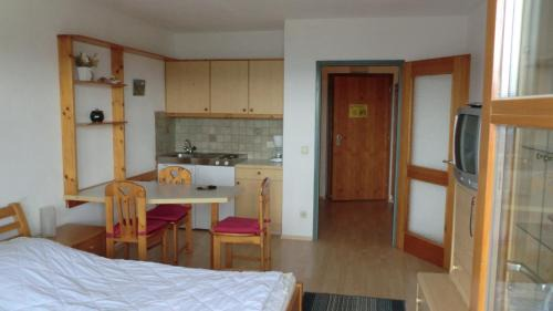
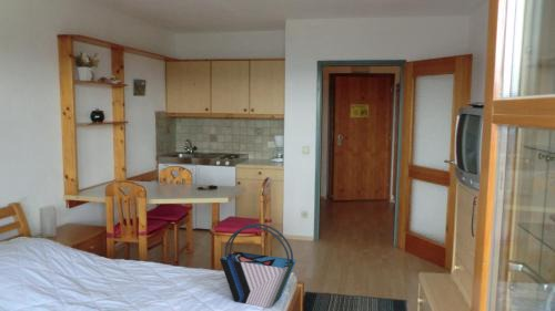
+ tote bag [219,222,297,309]
